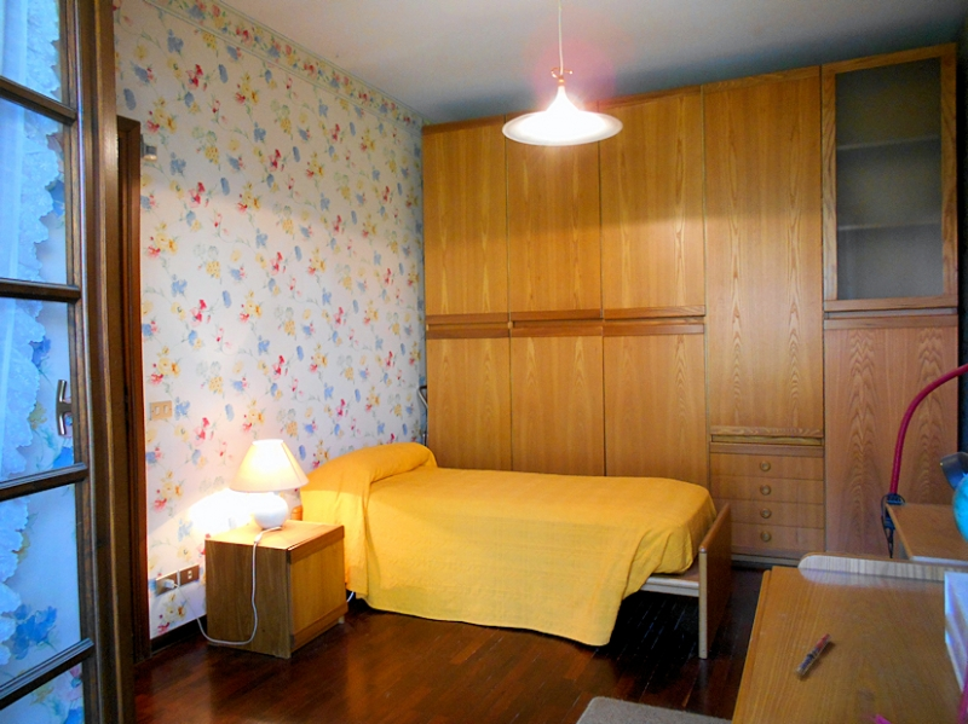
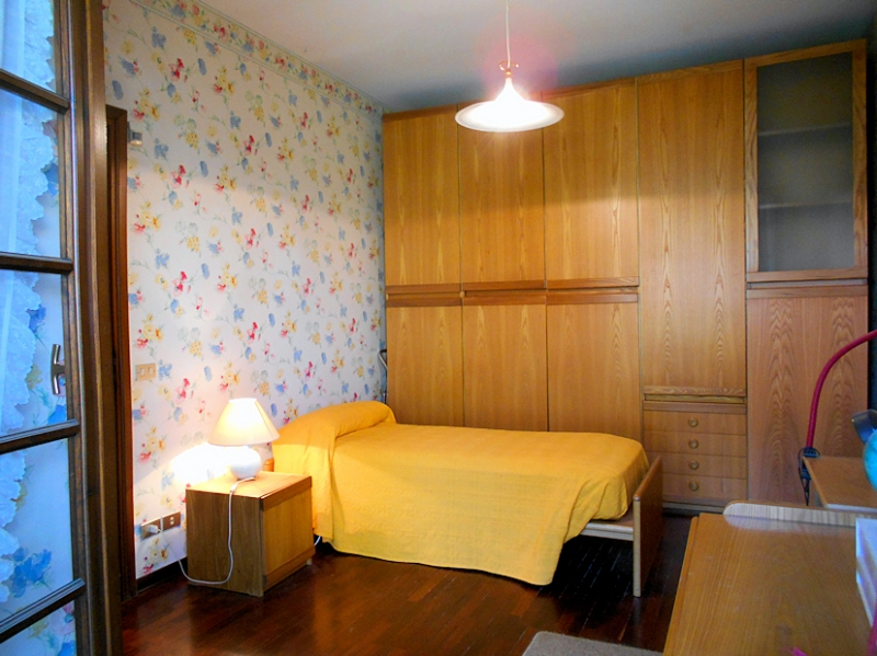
- pen [793,632,832,676]
